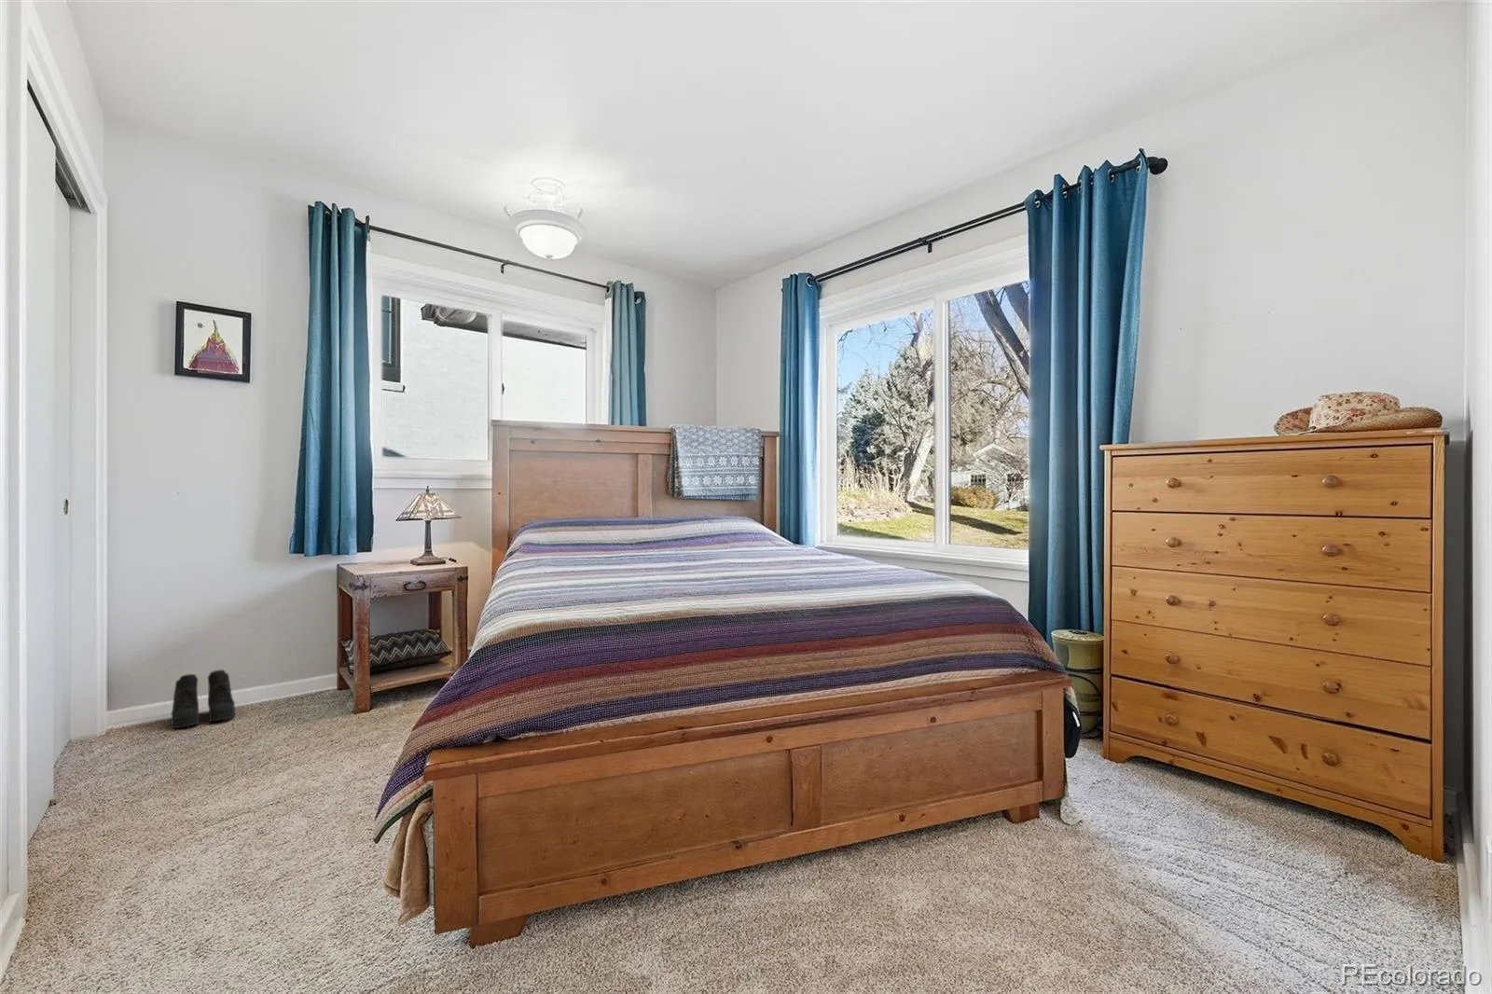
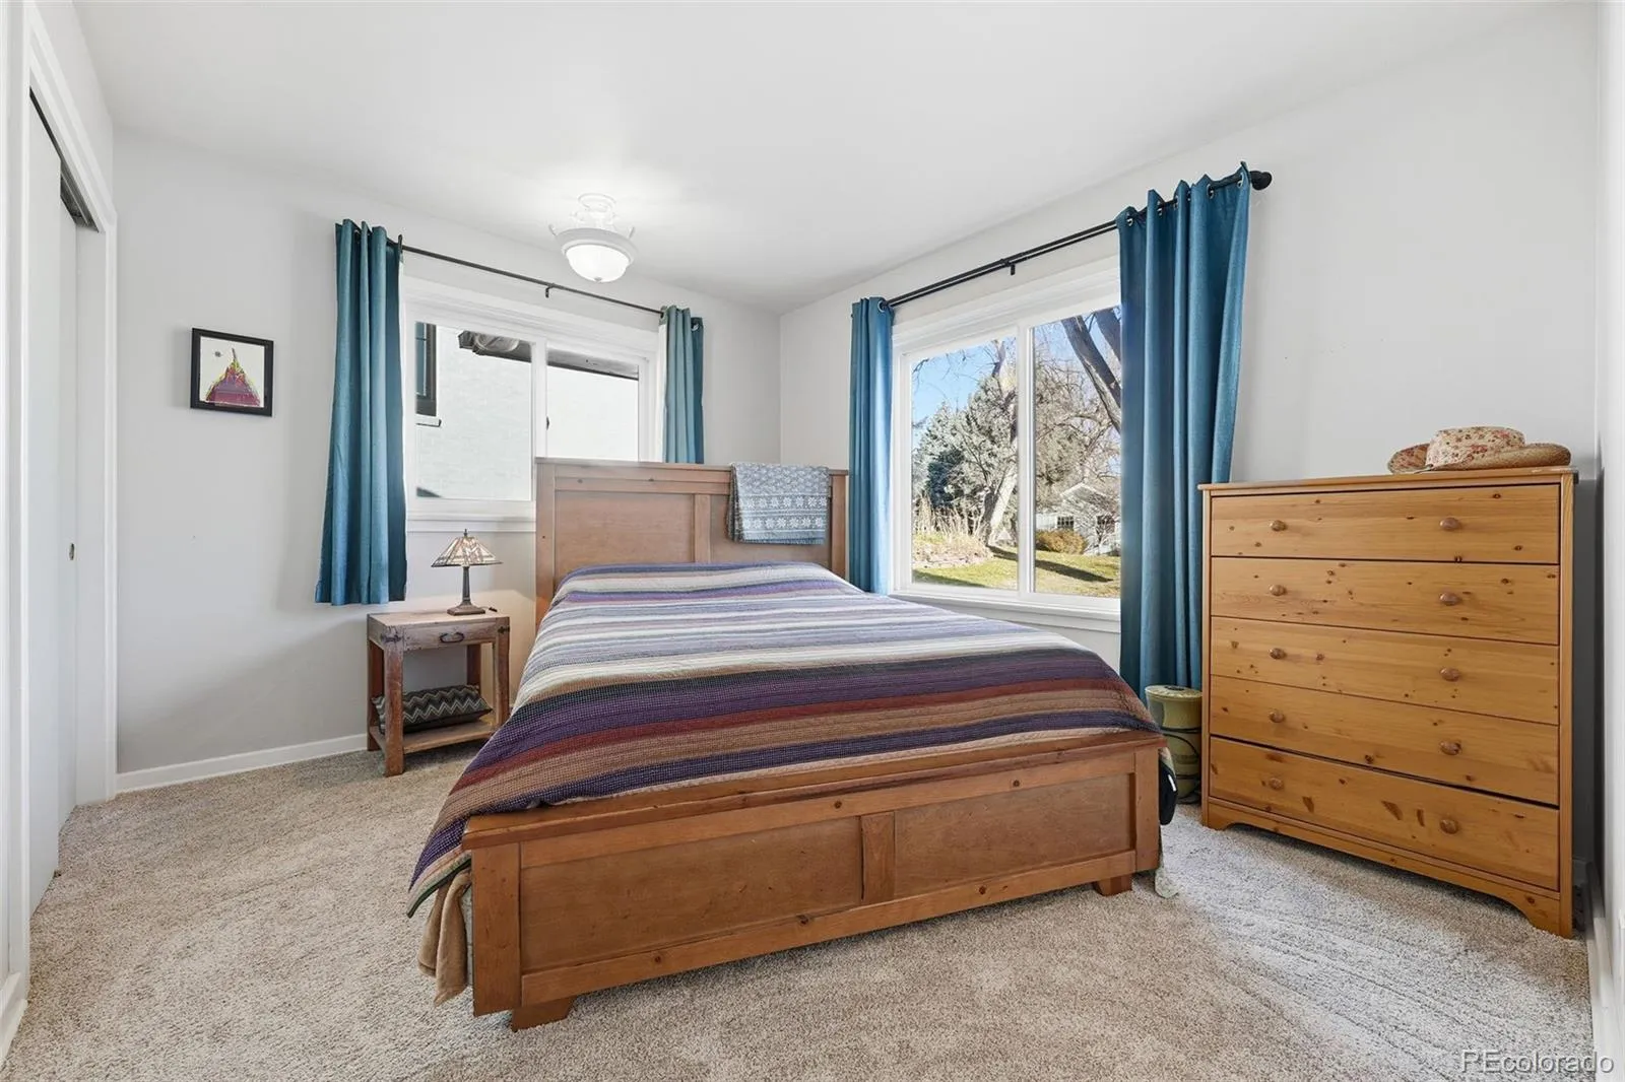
- boots [171,669,236,729]
